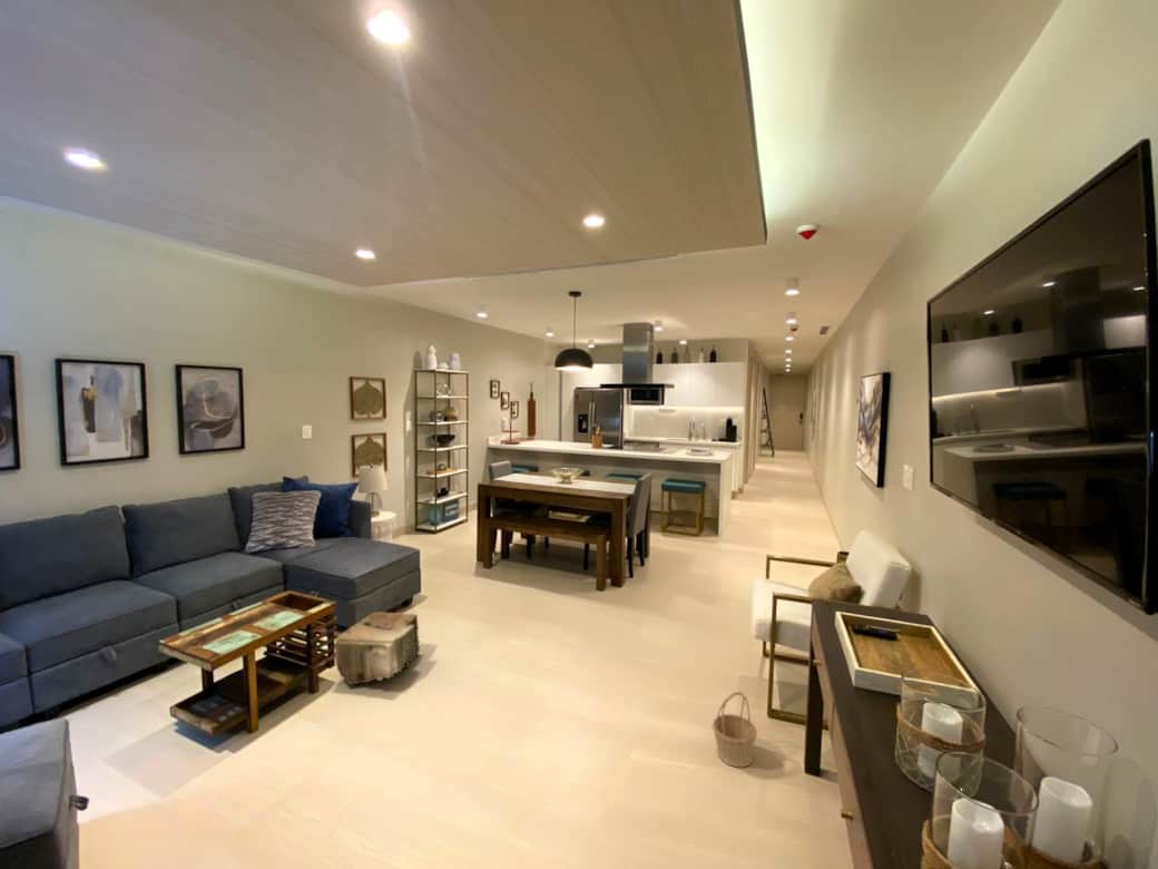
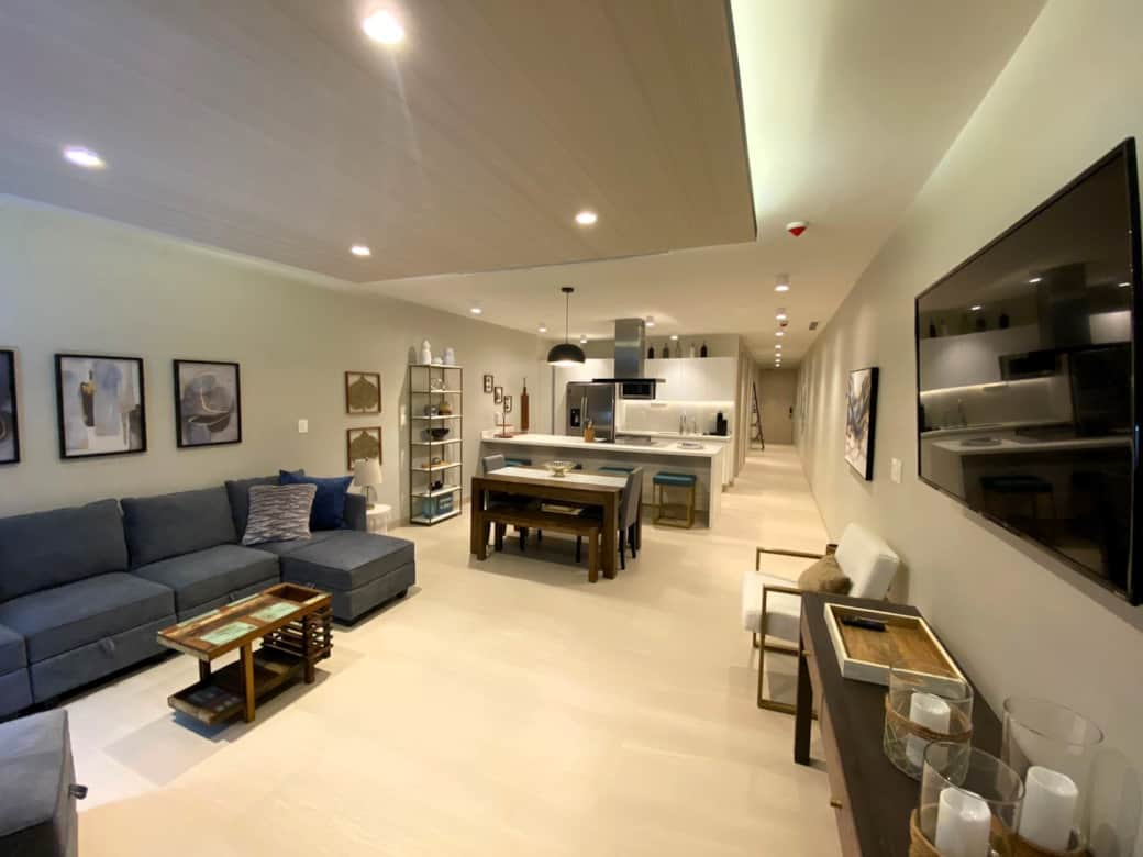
- basket [712,691,758,768]
- pouf [333,612,421,687]
